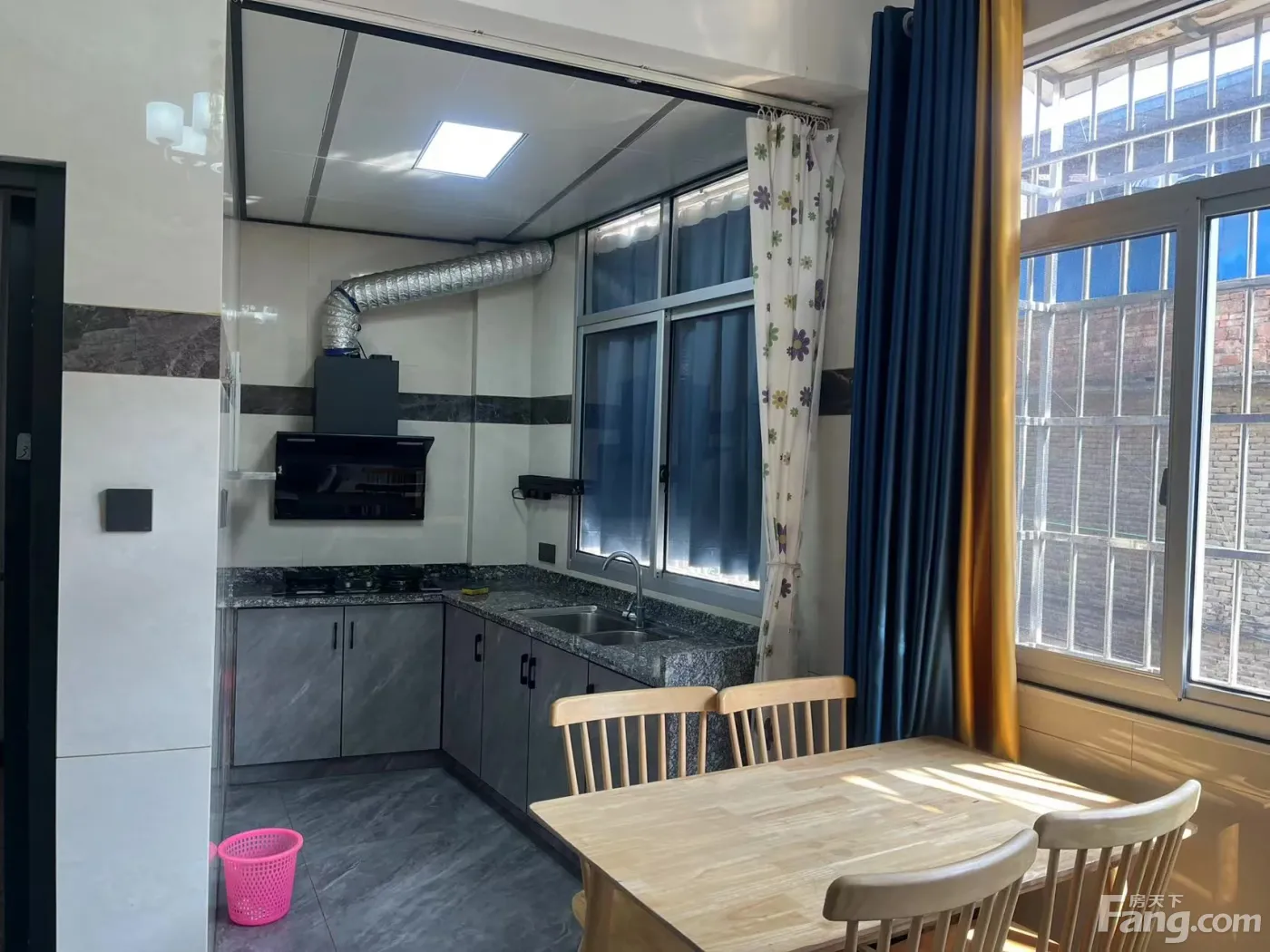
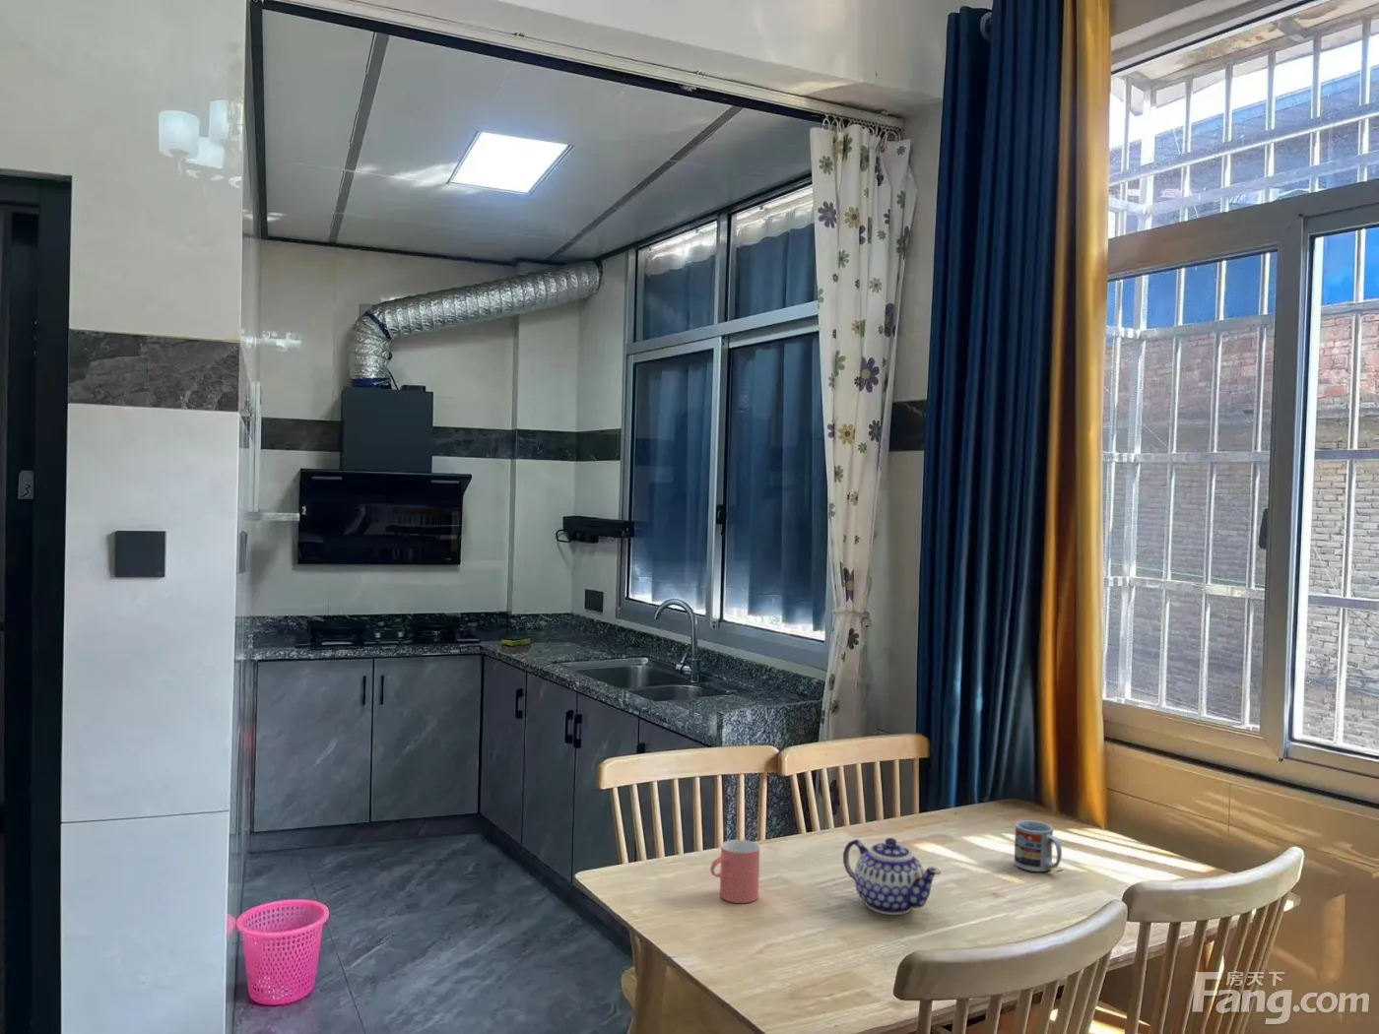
+ cup [1013,819,1063,872]
+ teapot [843,837,941,916]
+ cup [709,838,760,904]
